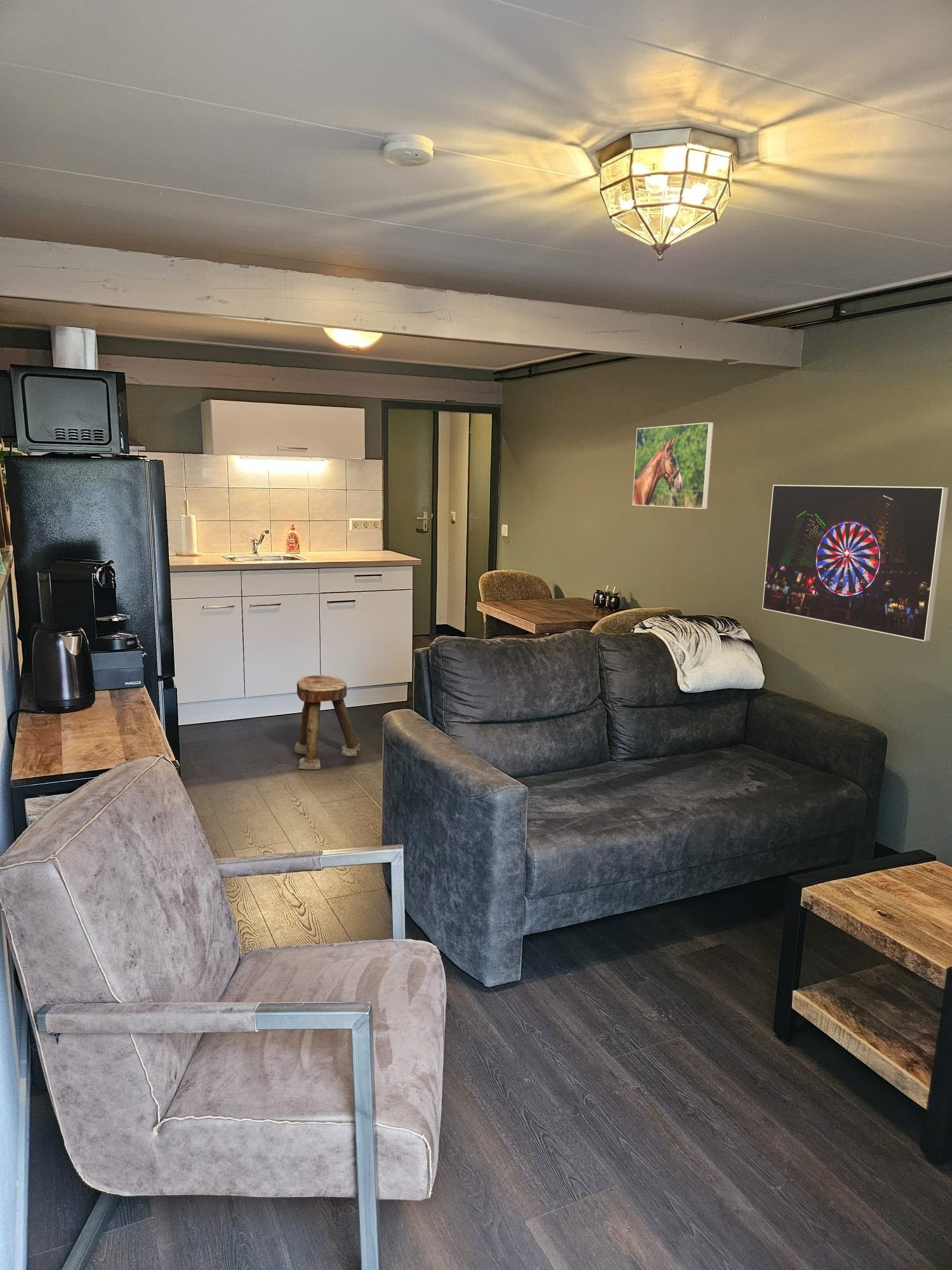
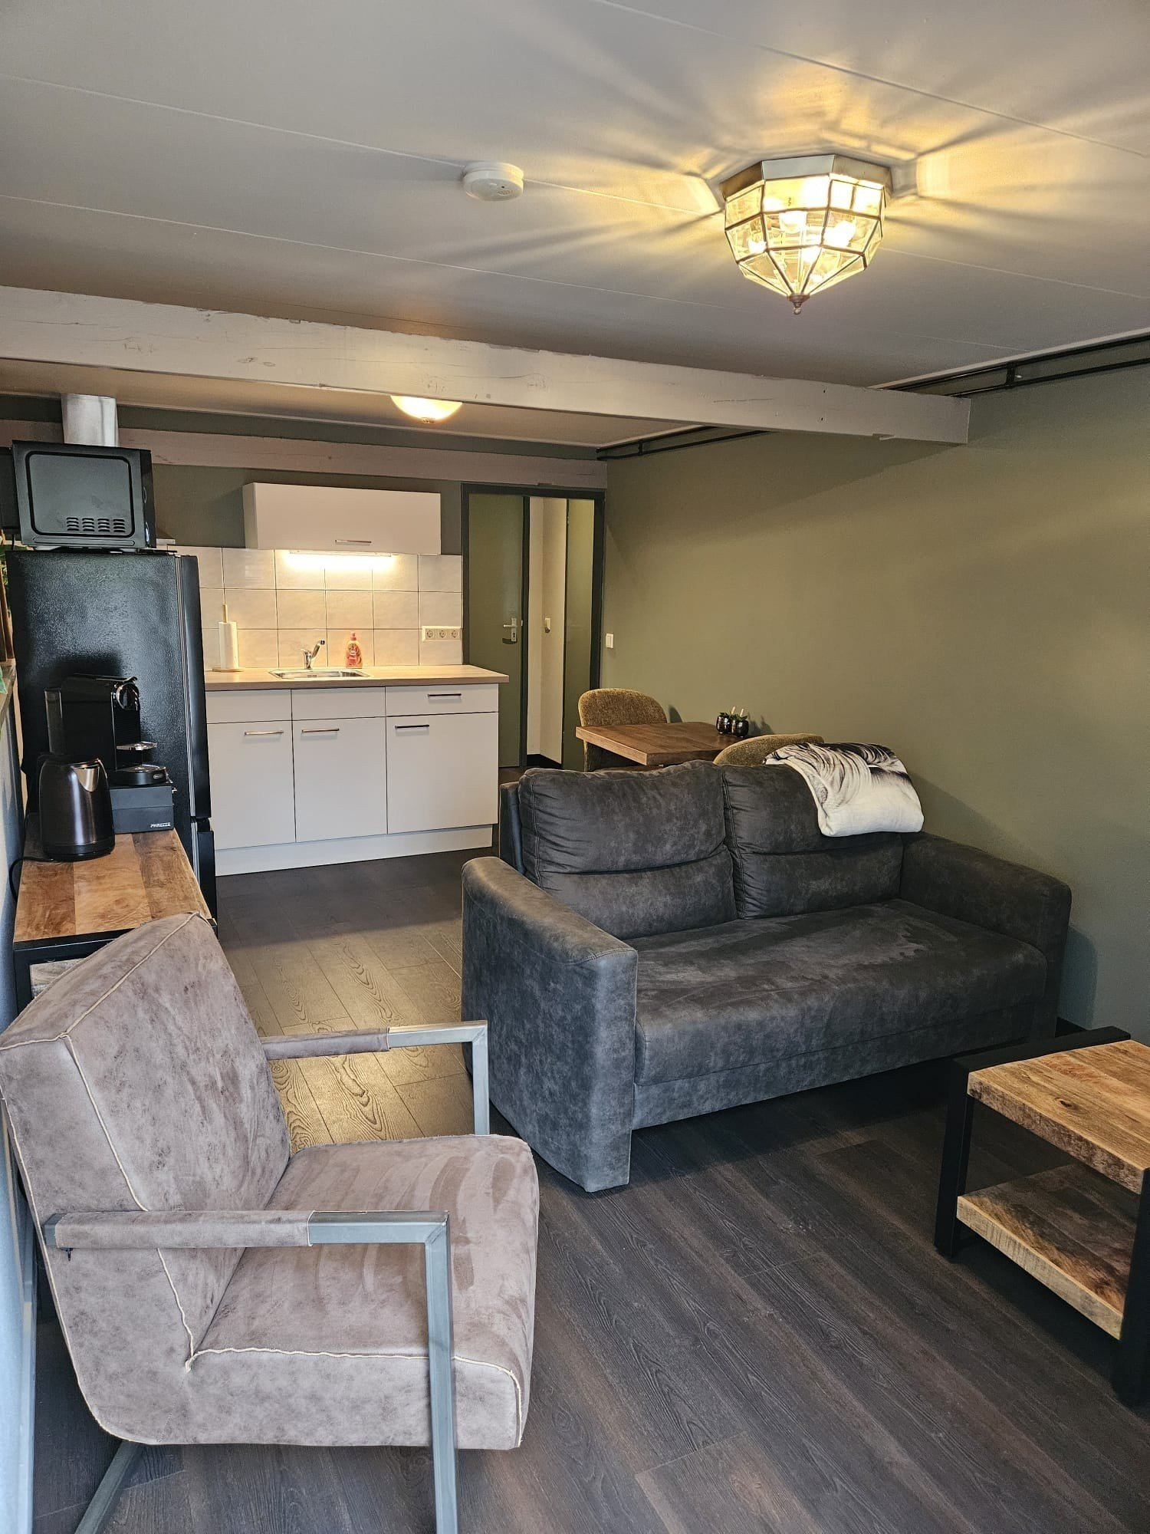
- stool [294,674,361,770]
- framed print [762,485,949,642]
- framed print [632,422,714,510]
